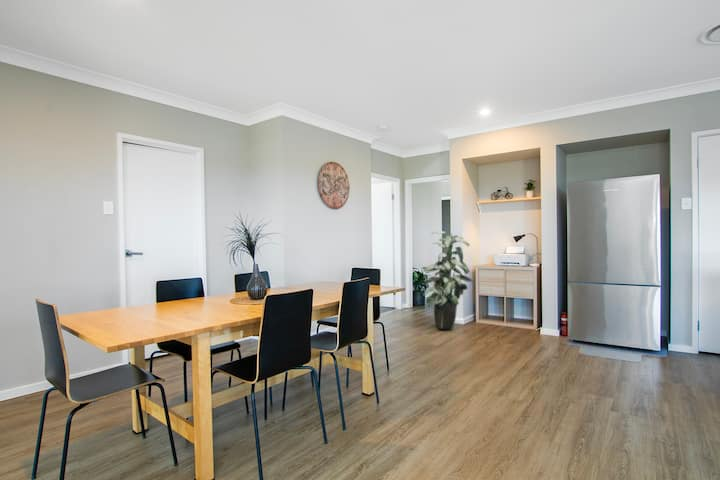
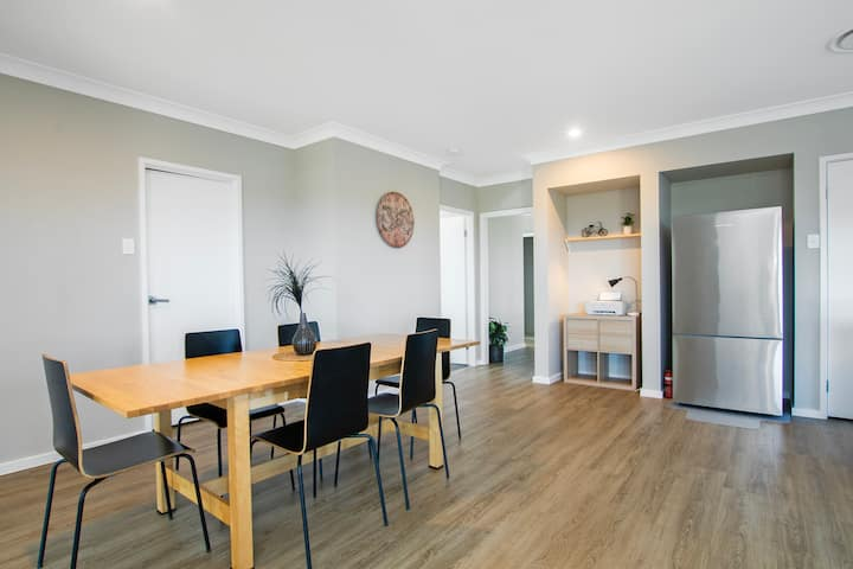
- indoor plant [421,230,476,331]
